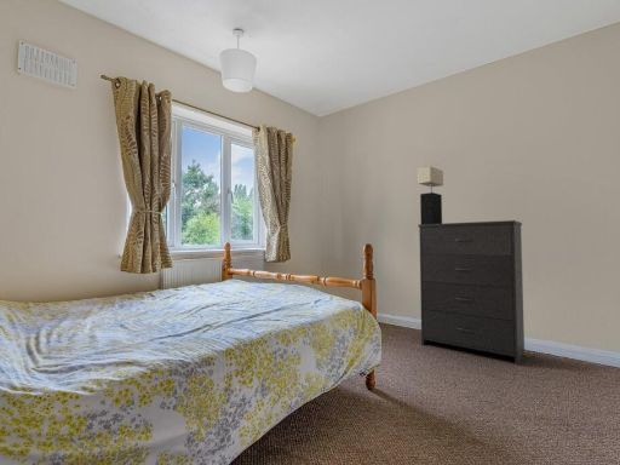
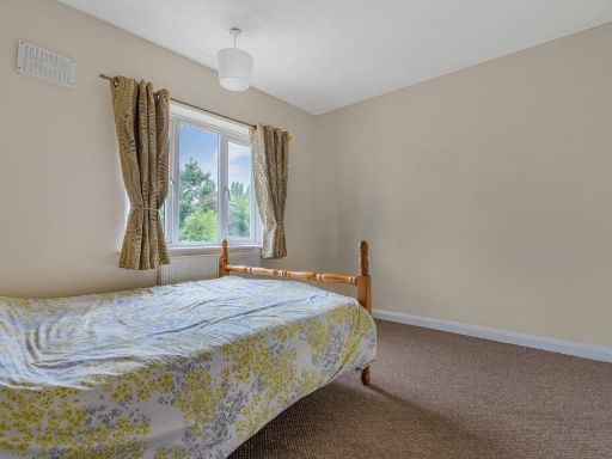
- dresser [417,219,526,366]
- table lamp [417,165,444,224]
